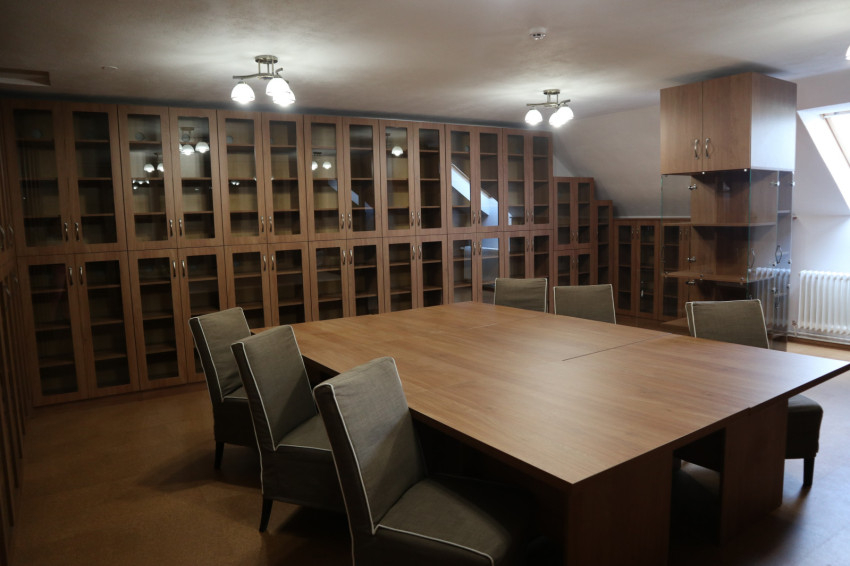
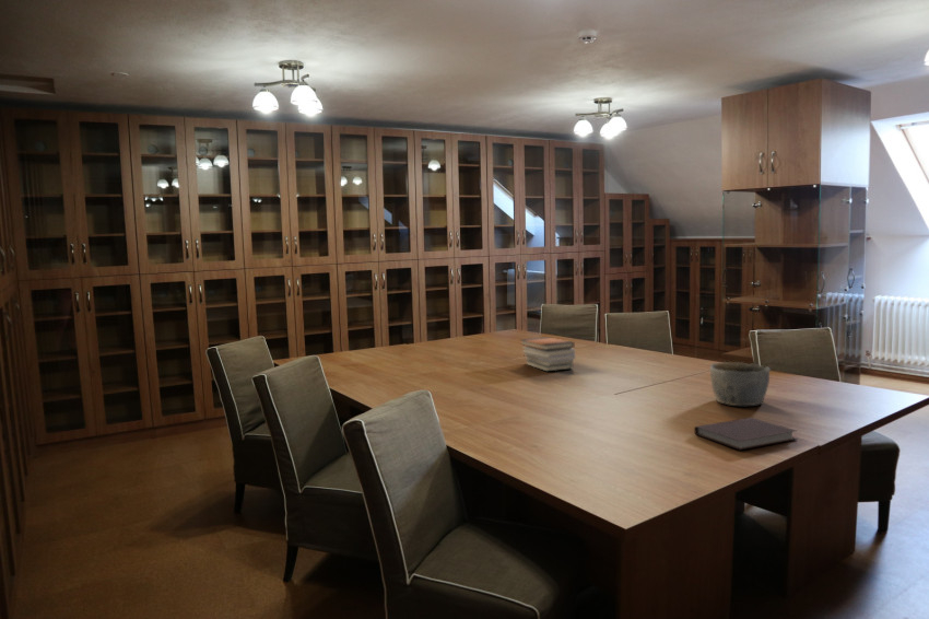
+ book stack [519,336,576,372]
+ bowl [709,361,771,407]
+ notebook [694,417,799,451]
